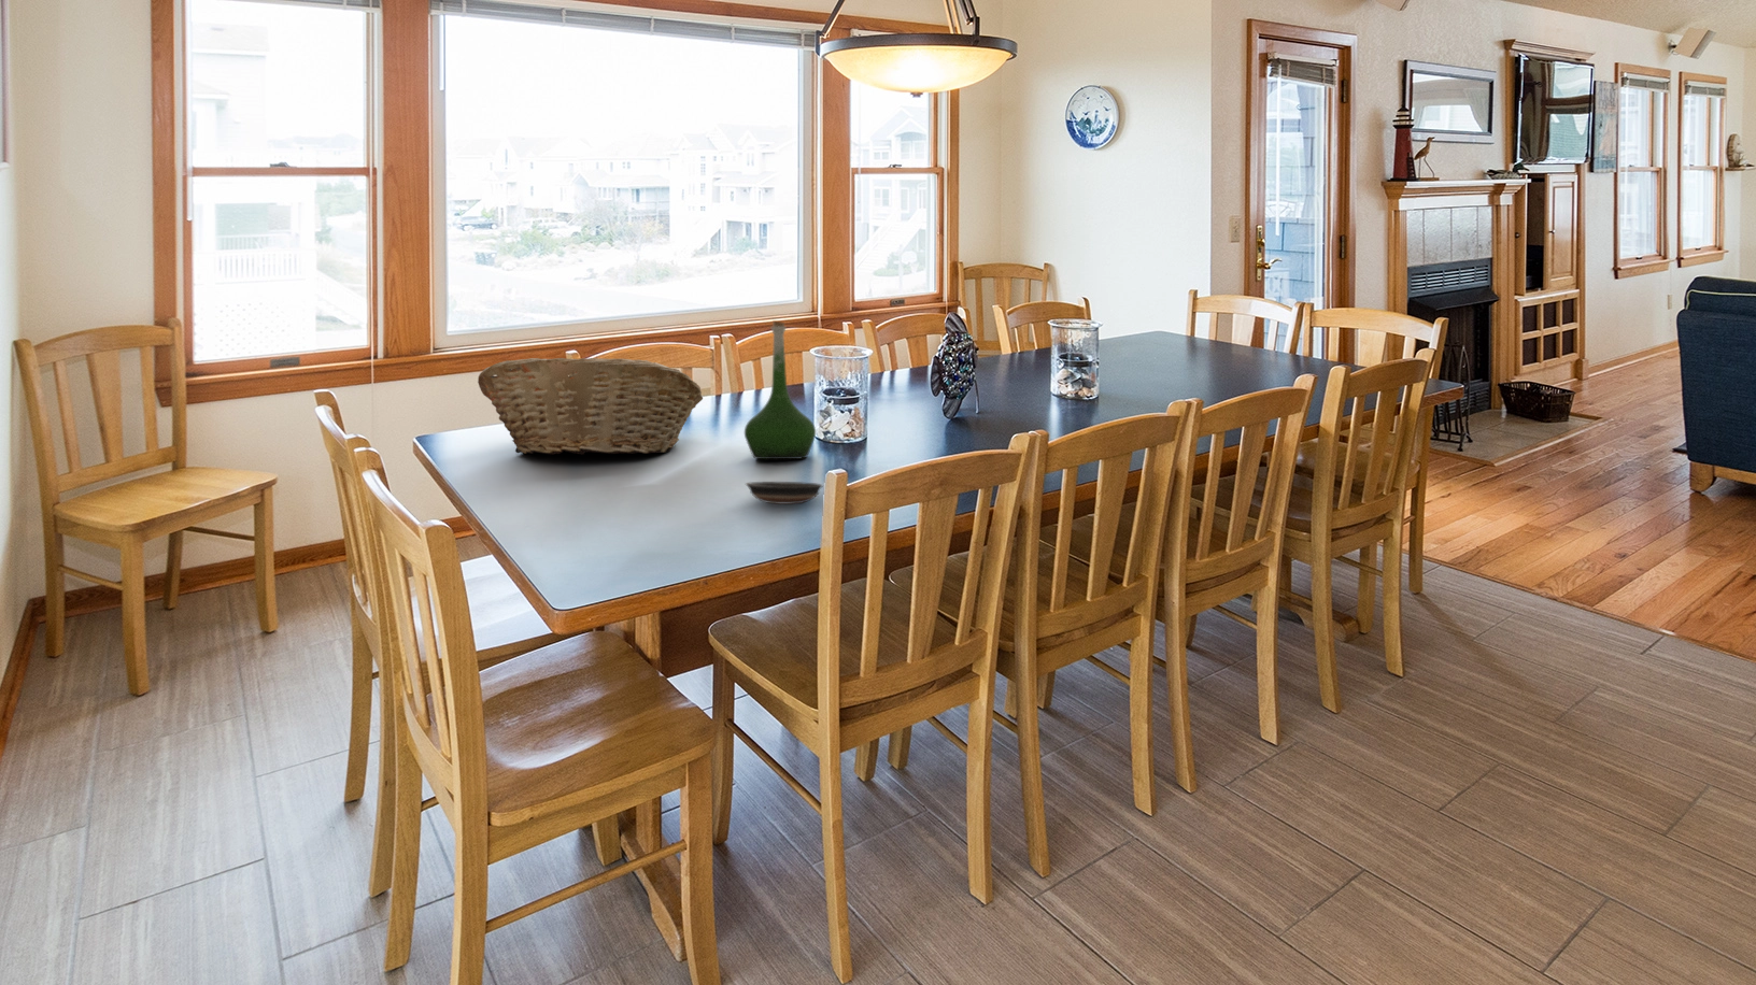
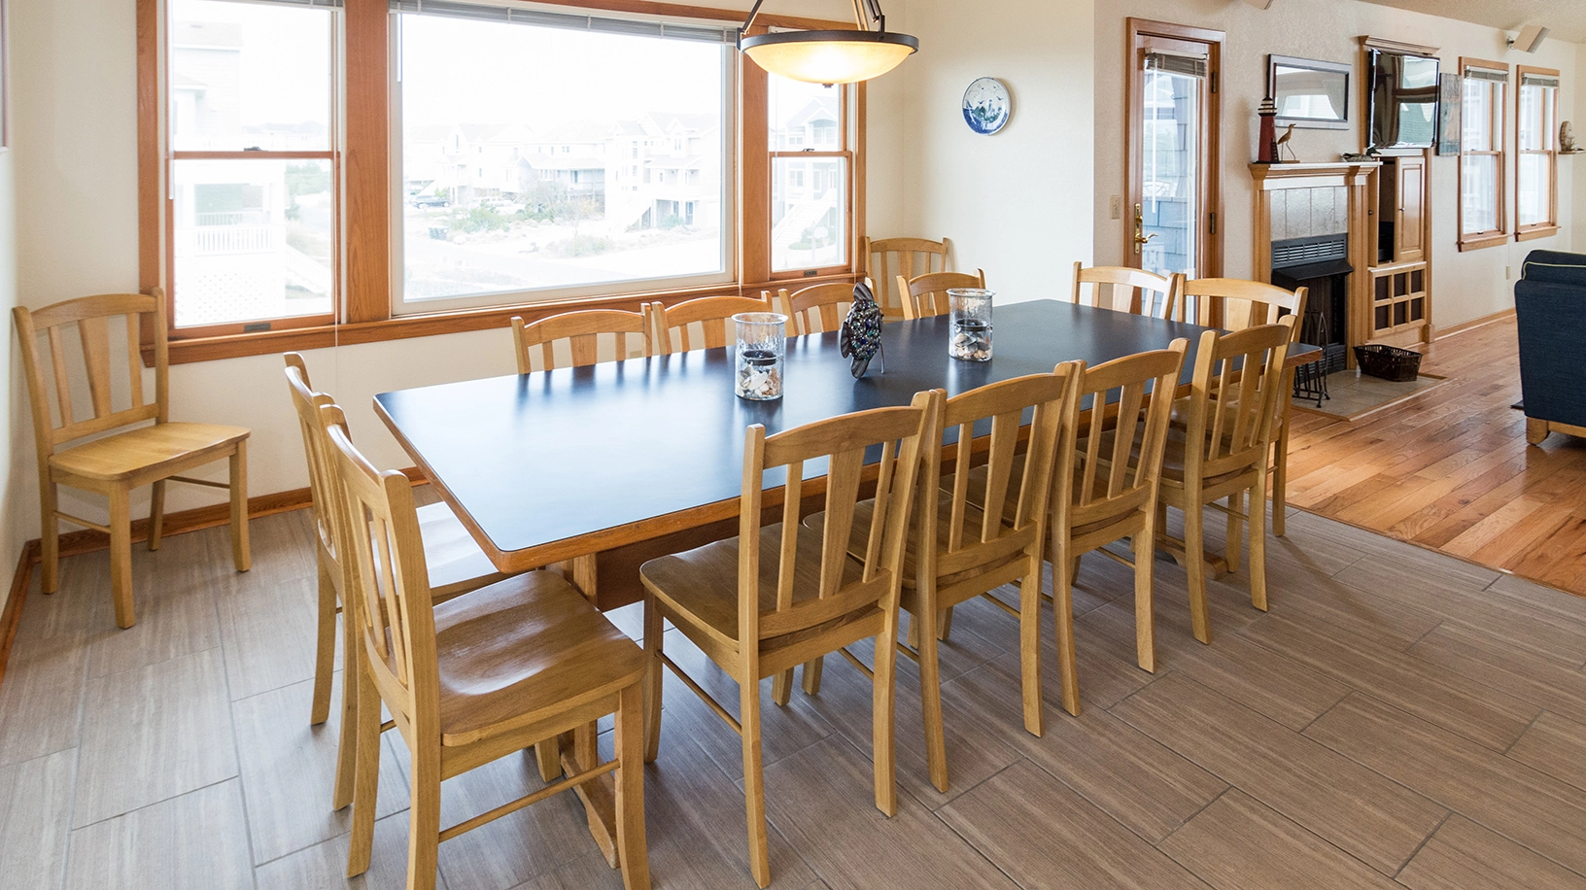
- vase [743,321,816,461]
- saucer [744,481,824,505]
- fruit basket [476,357,703,456]
